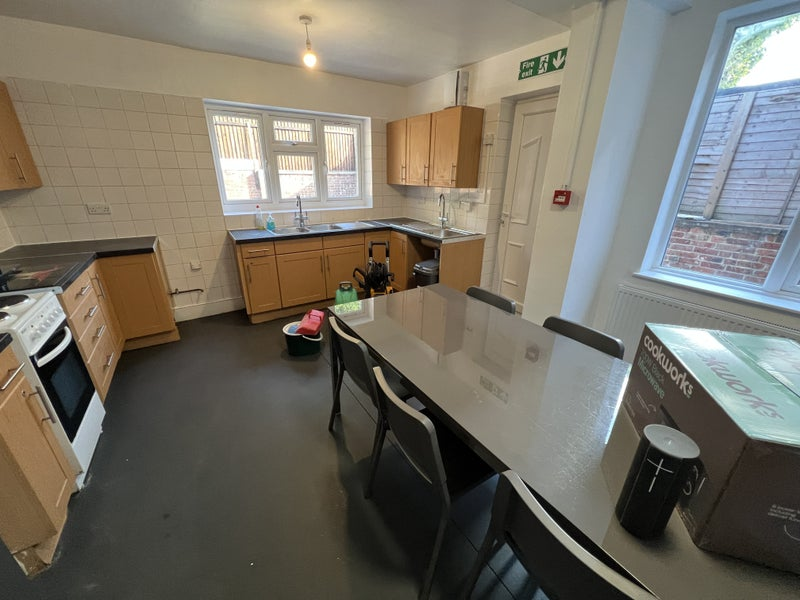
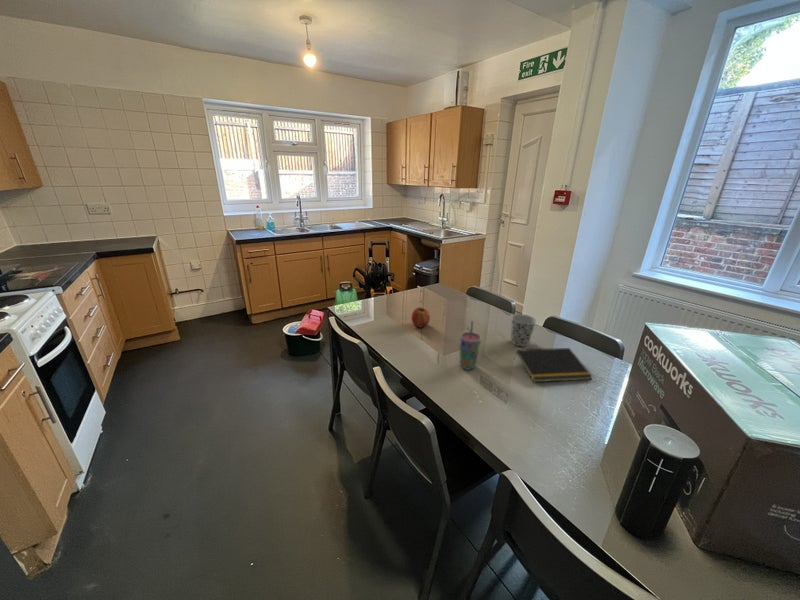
+ notepad [513,347,594,383]
+ cup [510,313,537,347]
+ fruit [411,306,431,328]
+ cup [458,320,482,370]
